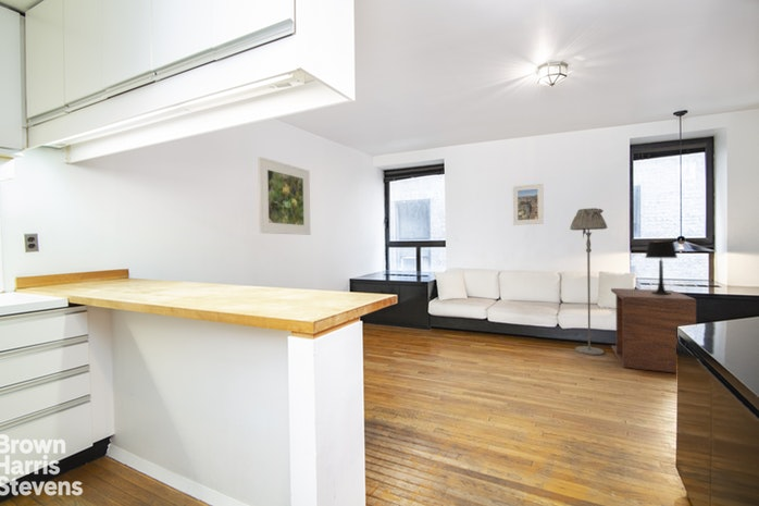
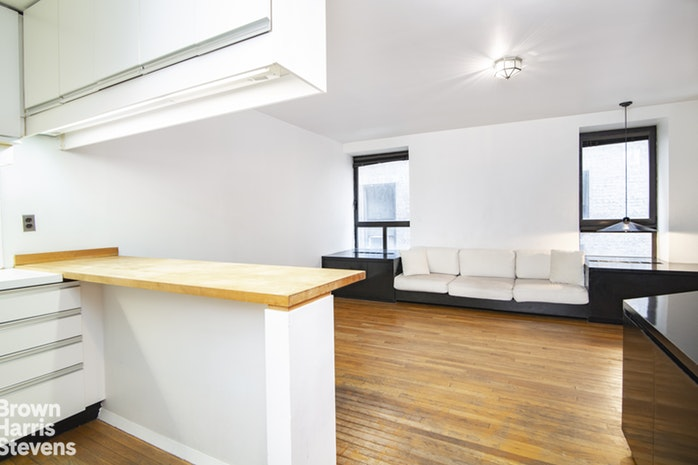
- table lamp [644,239,679,295]
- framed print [257,156,312,236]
- floor lamp [569,207,608,356]
- side table [610,287,697,374]
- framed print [511,183,545,226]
